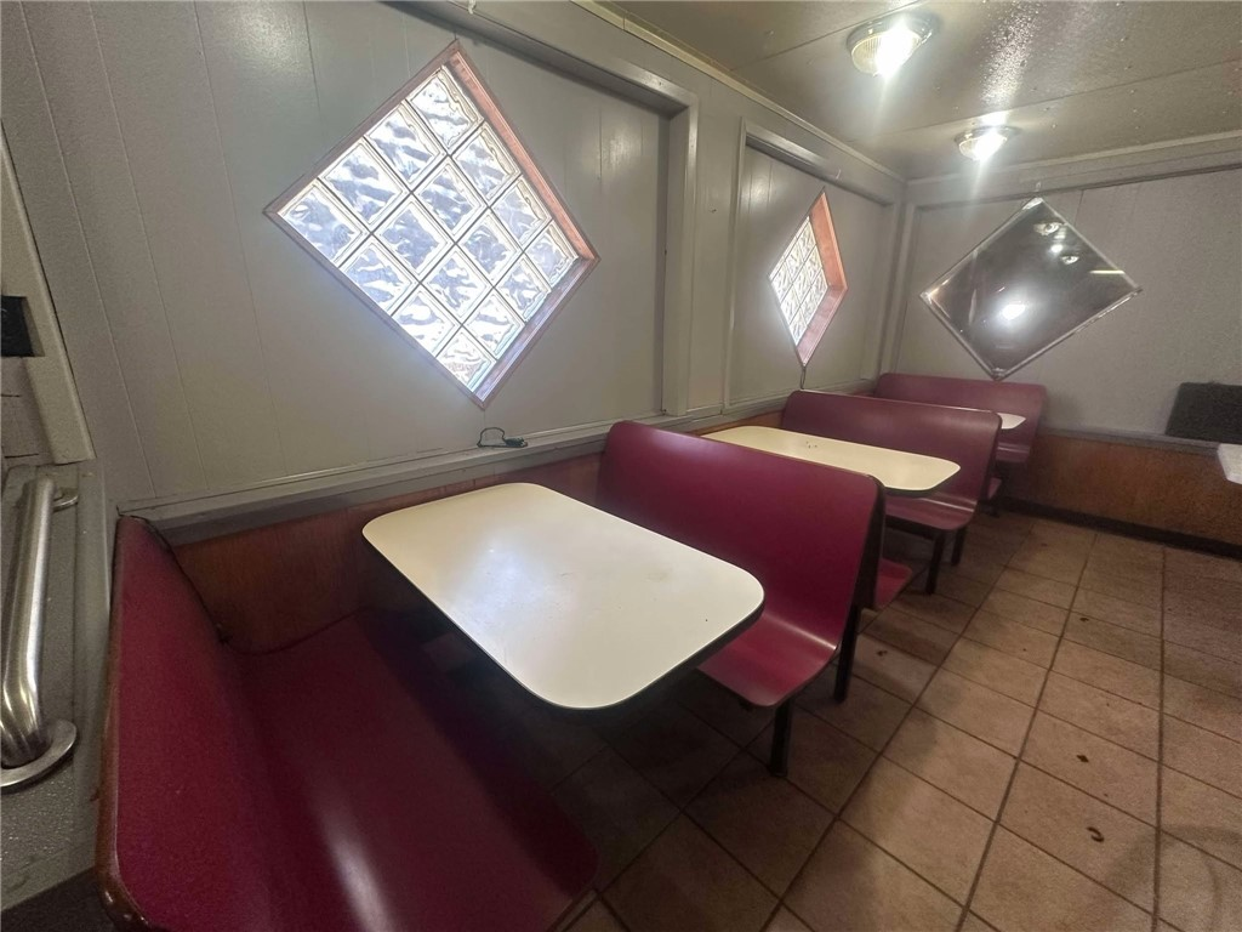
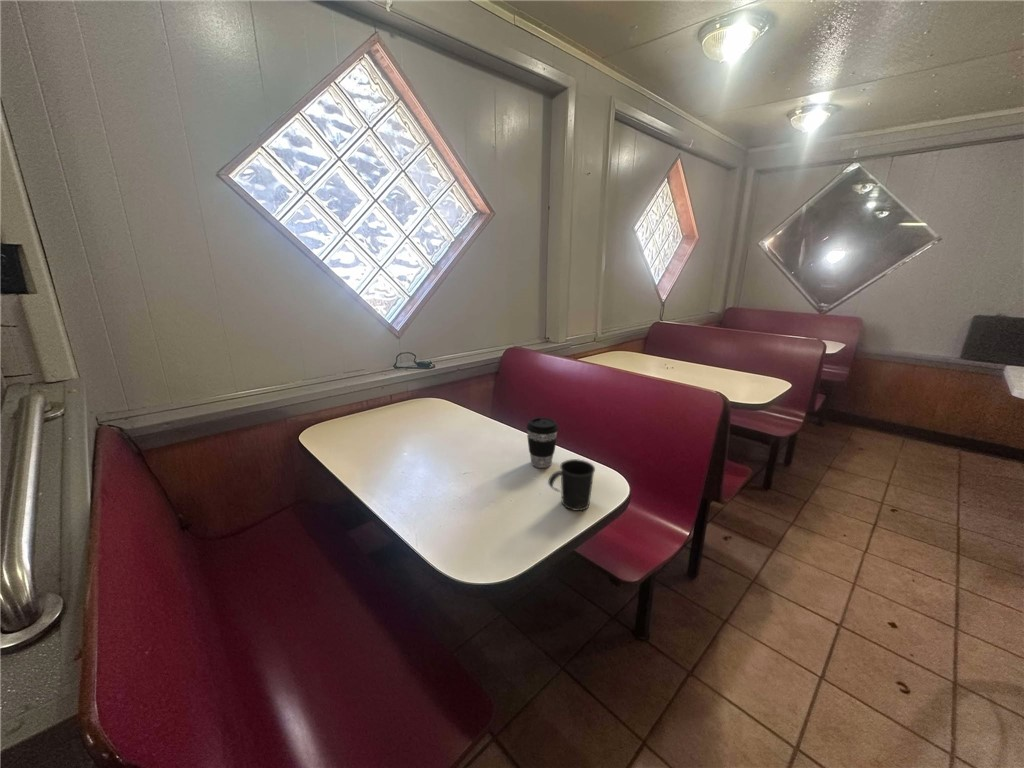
+ mug [547,458,596,512]
+ coffee cup [526,417,560,469]
